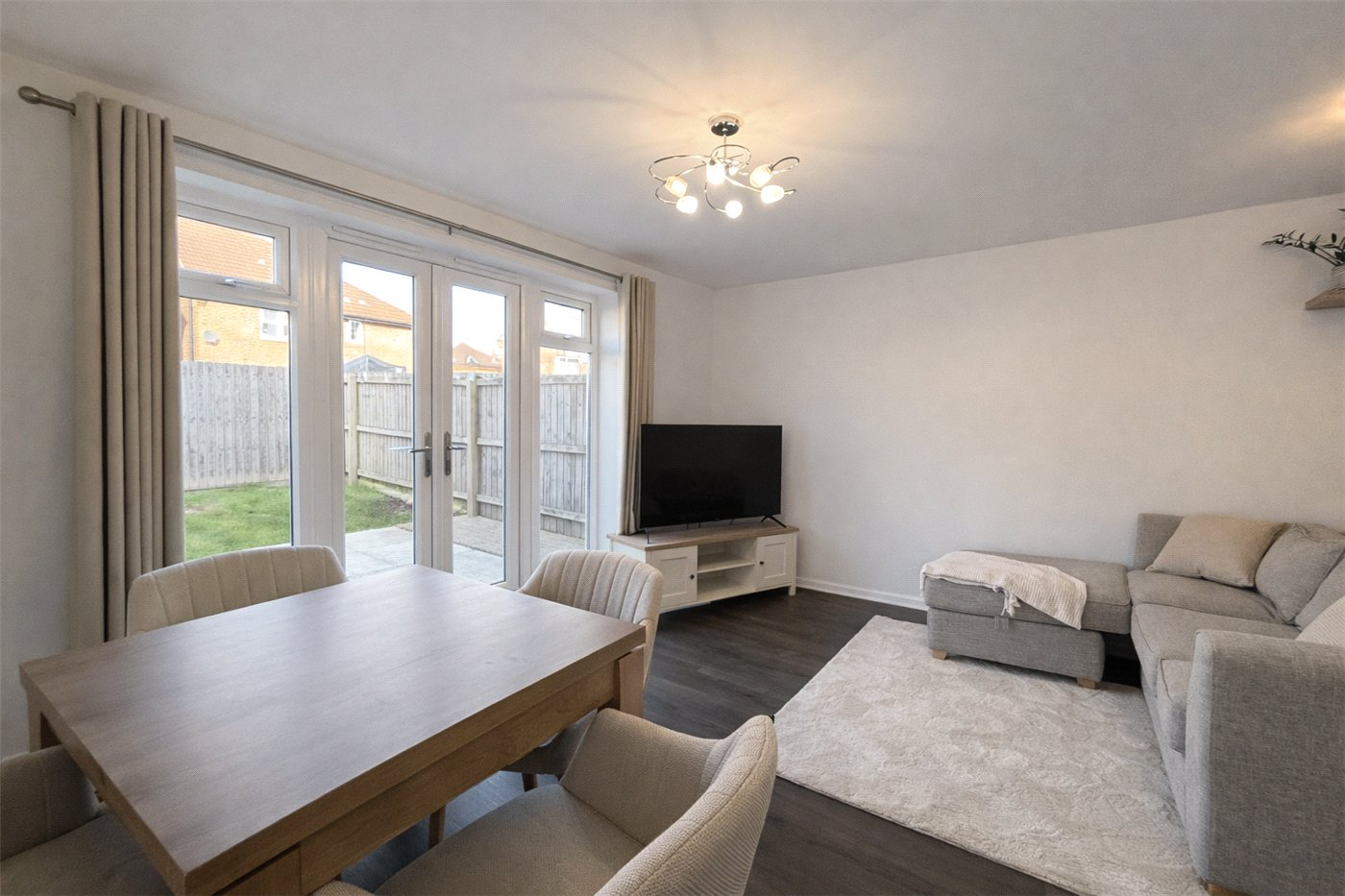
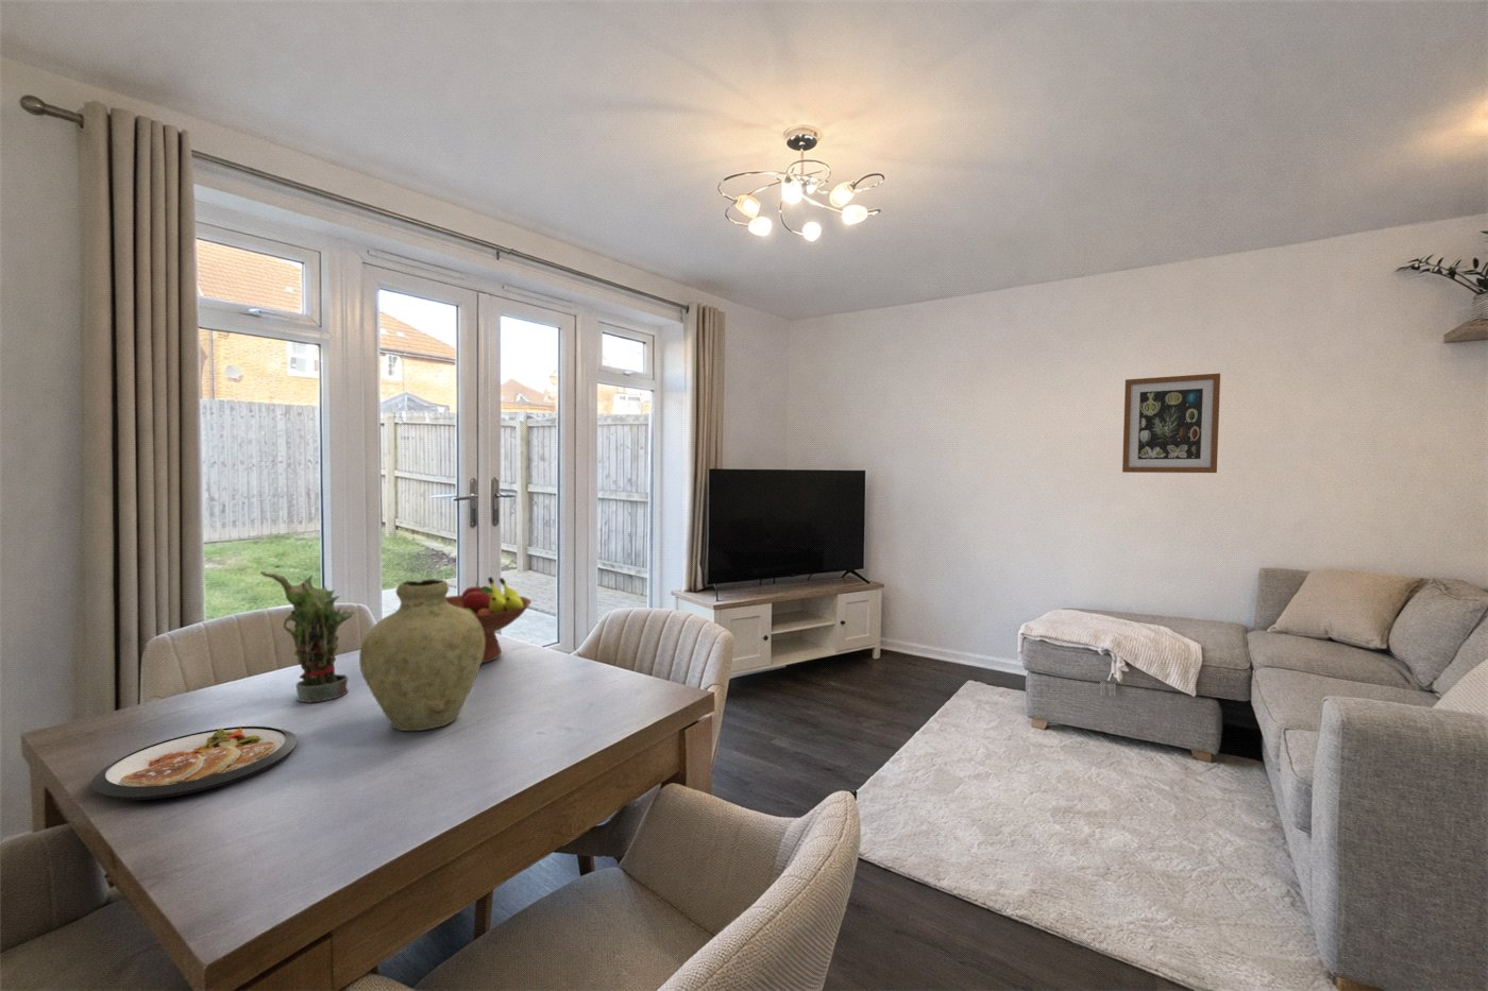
+ vase [358,577,485,732]
+ potted plant [259,570,356,703]
+ dish [91,726,298,801]
+ fruit bowl [446,576,532,664]
+ wall art [1122,372,1221,473]
